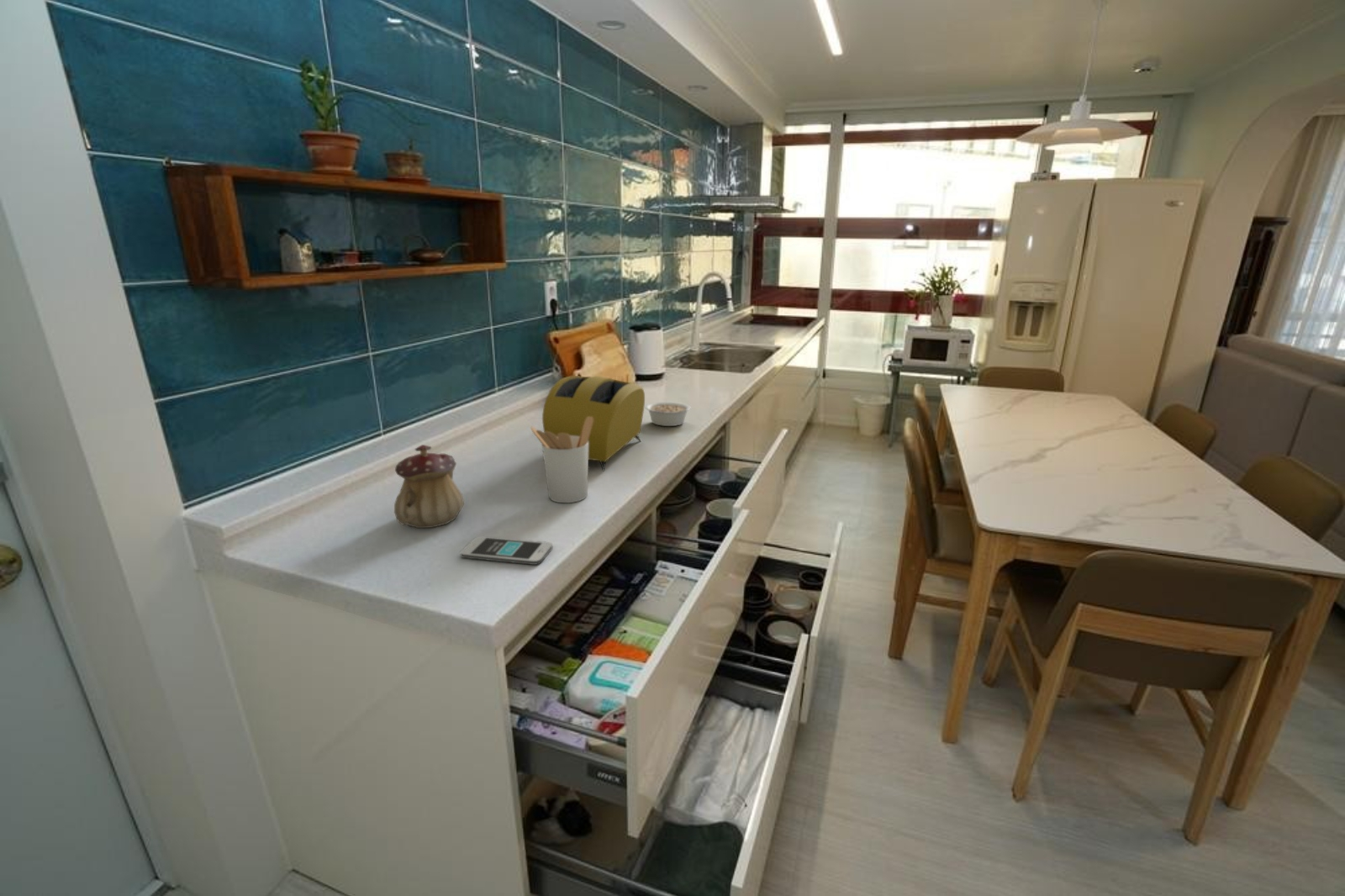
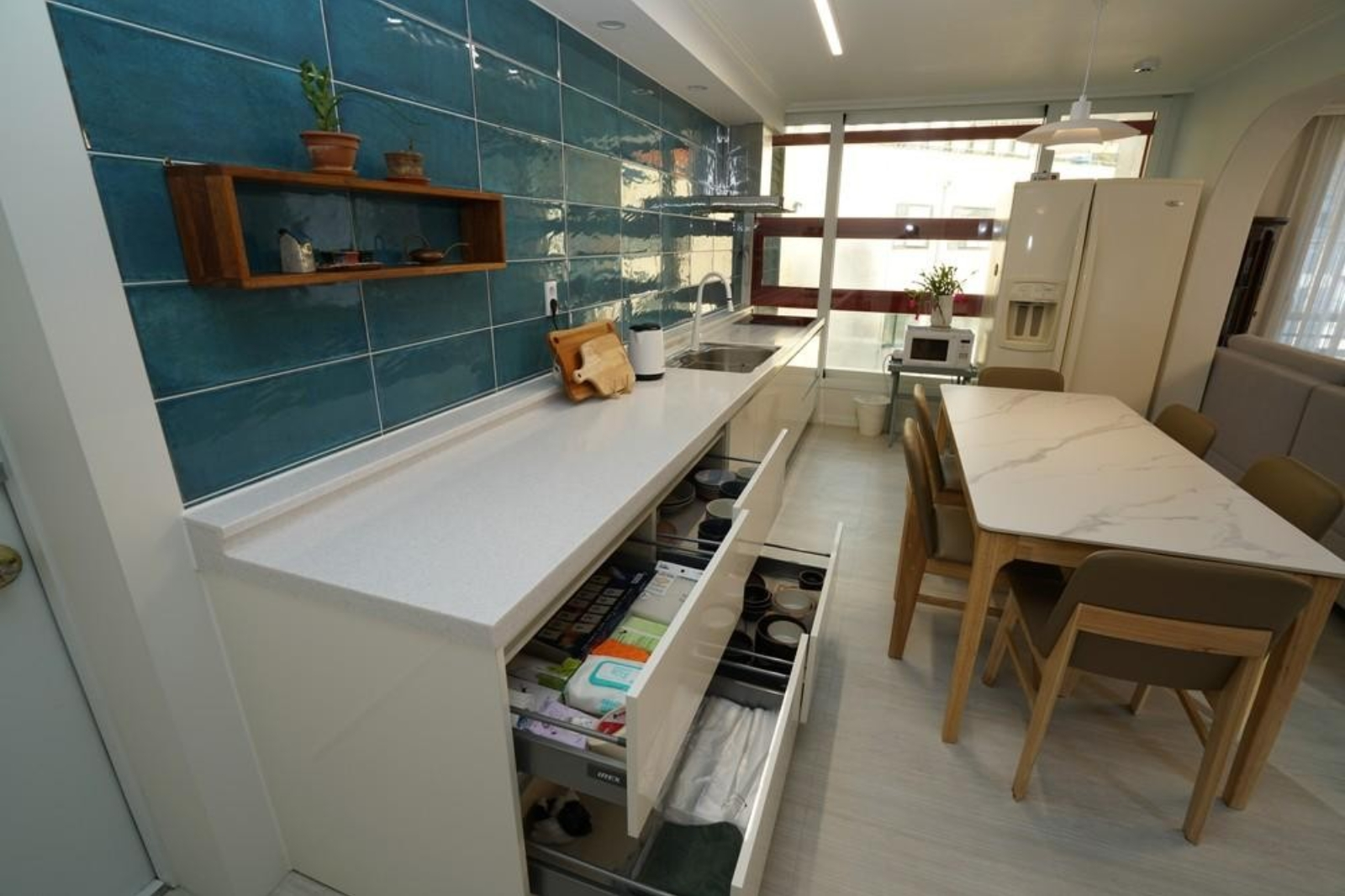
- legume [644,401,692,427]
- teapot [393,444,465,529]
- toaster [541,375,646,472]
- smartphone [459,535,553,566]
- utensil holder [530,417,593,503]
